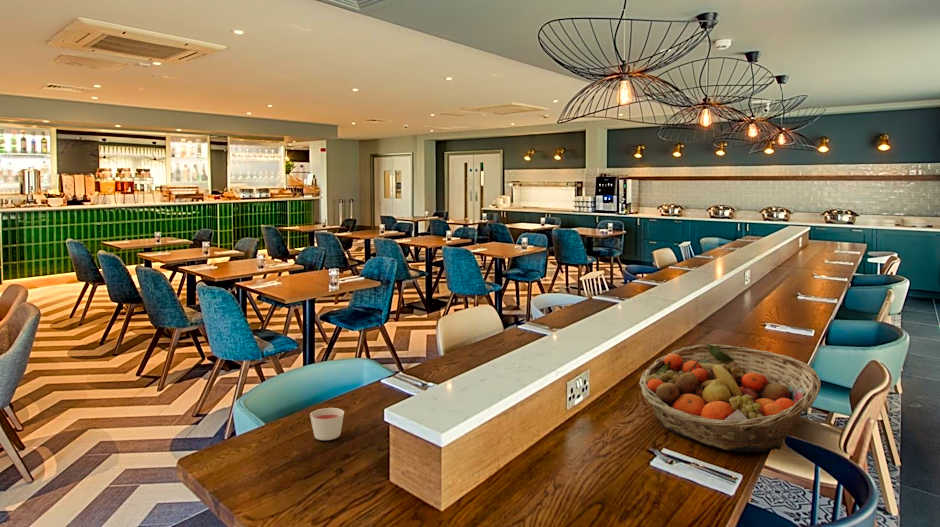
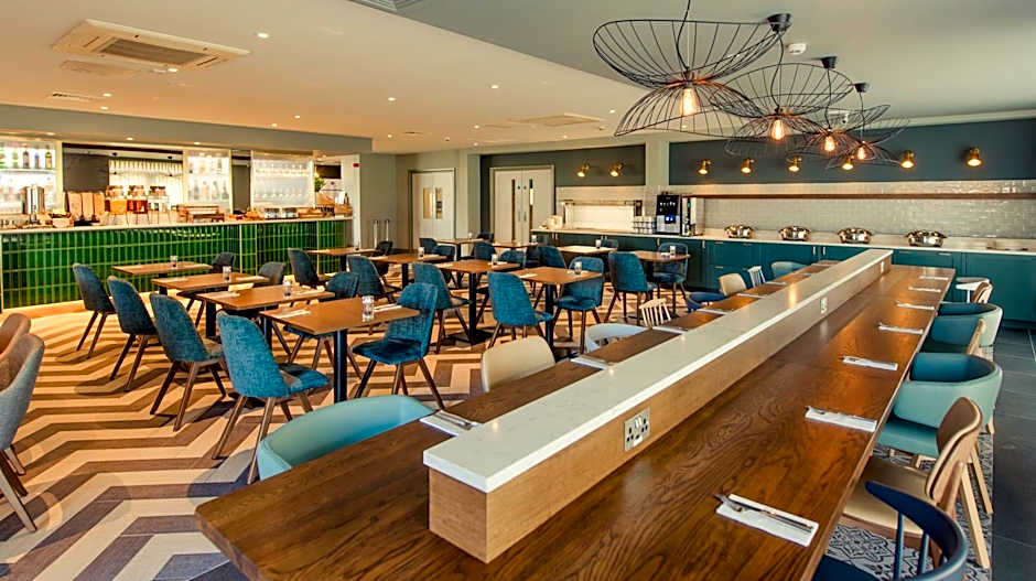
- fruit basket [638,343,822,453]
- candle [309,407,345,441]
